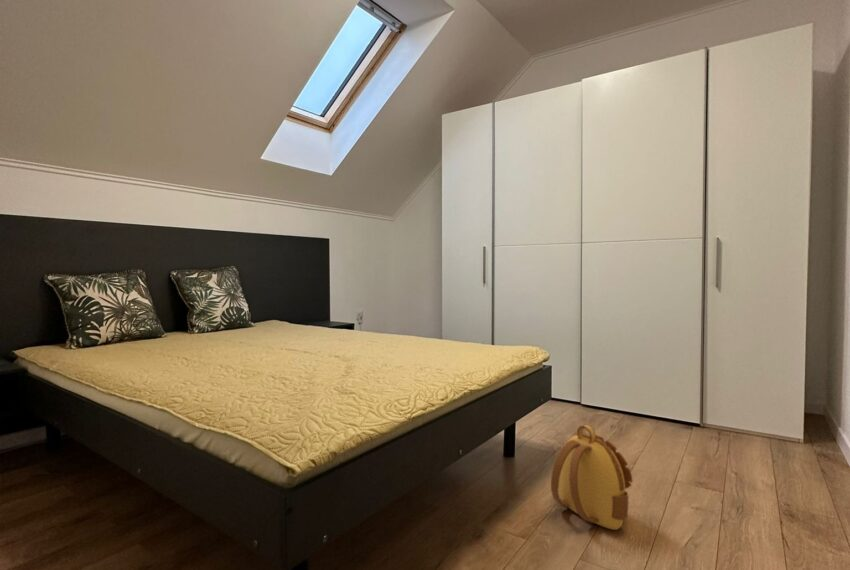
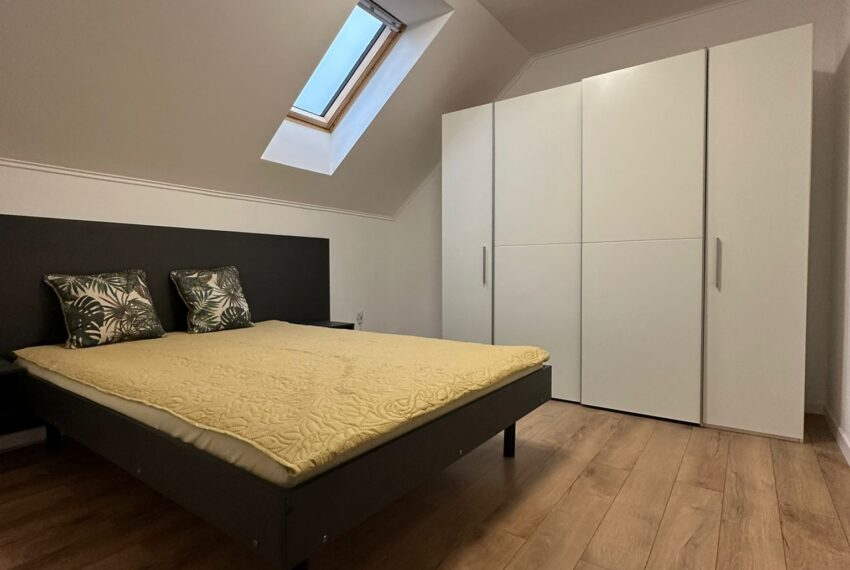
- backpack [550,424,633,531]
